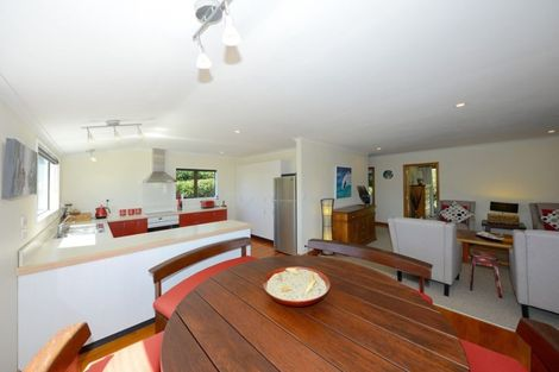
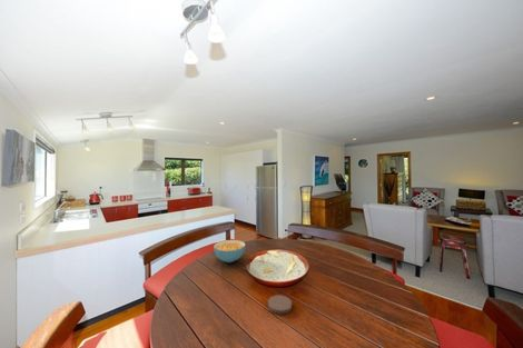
+ coaster [267,294,293,316]
+ cereal bowl [213,239,246,264]
